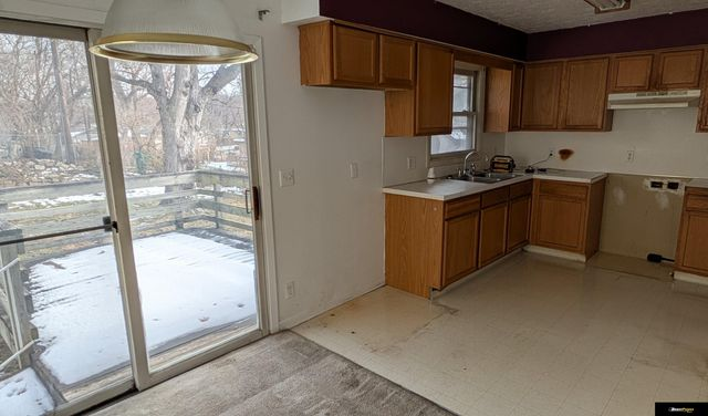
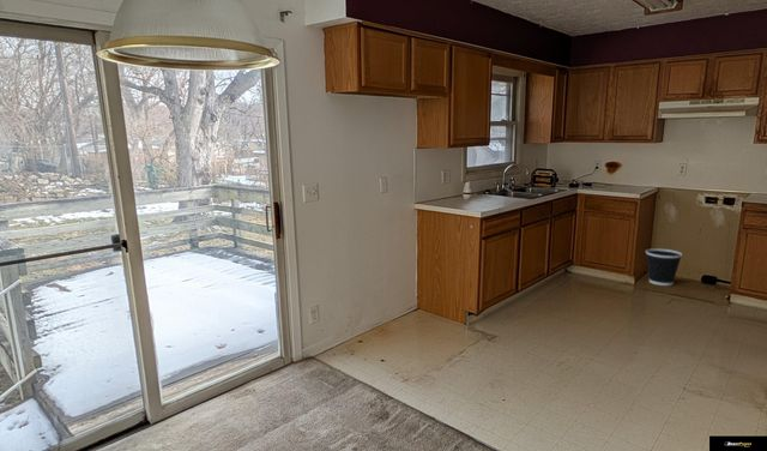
+ wastebasket [645,247,683,287]
